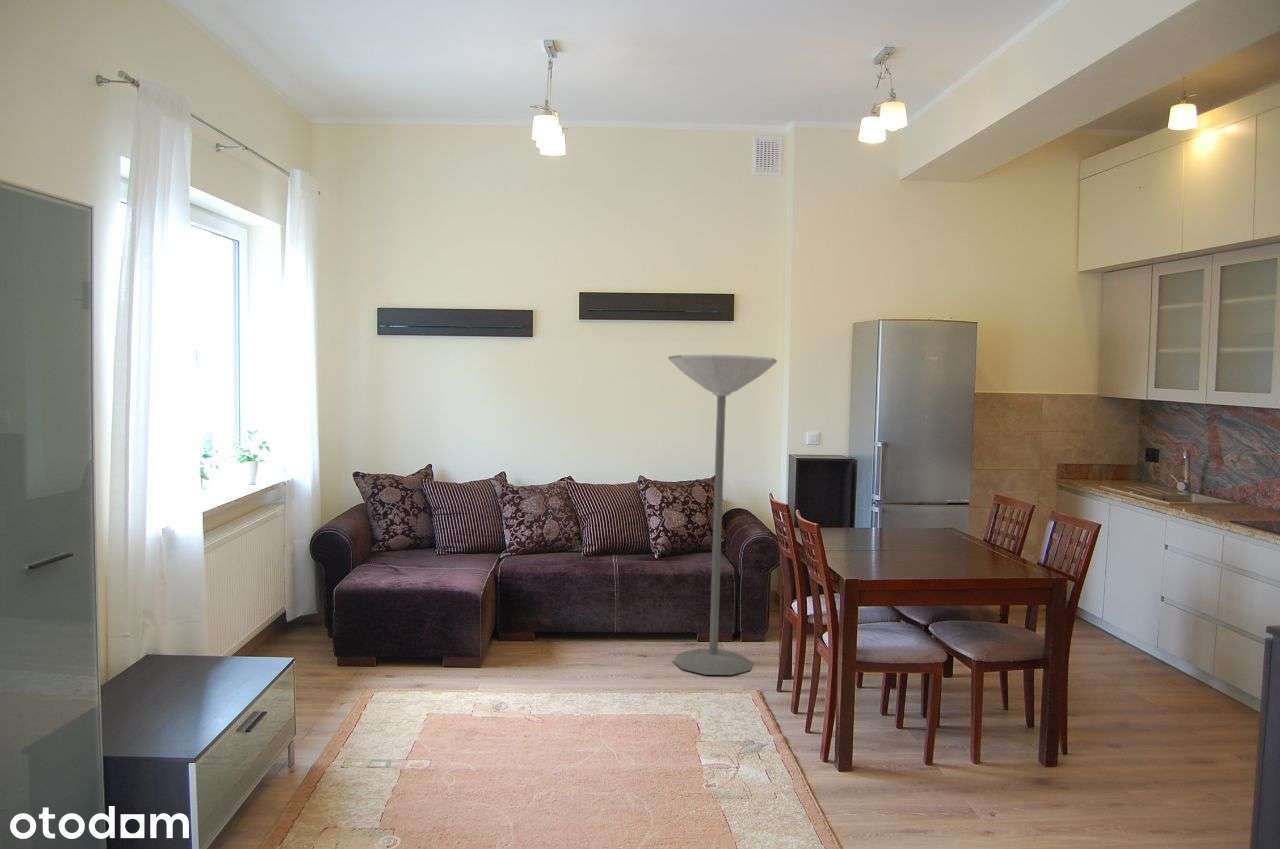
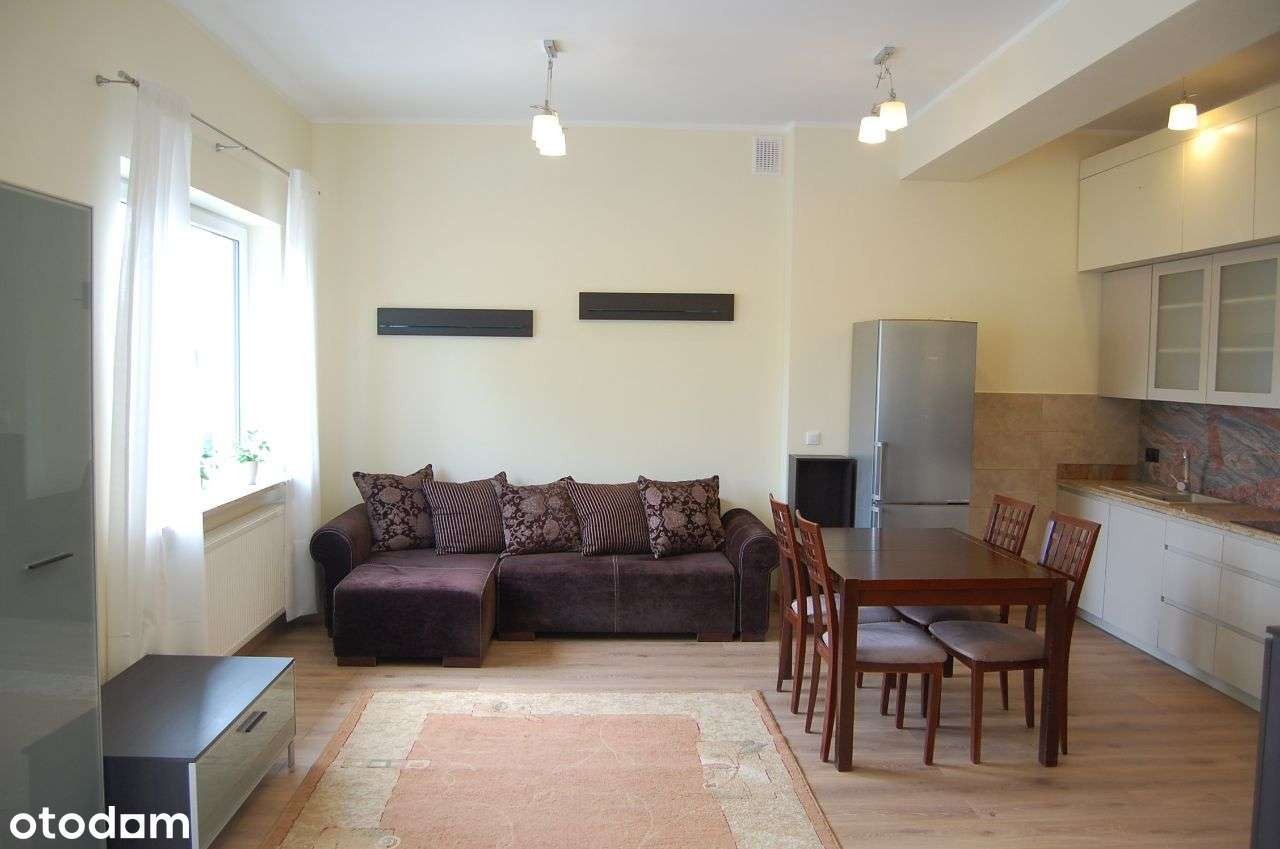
- floor lamp [667,354,778,676]
